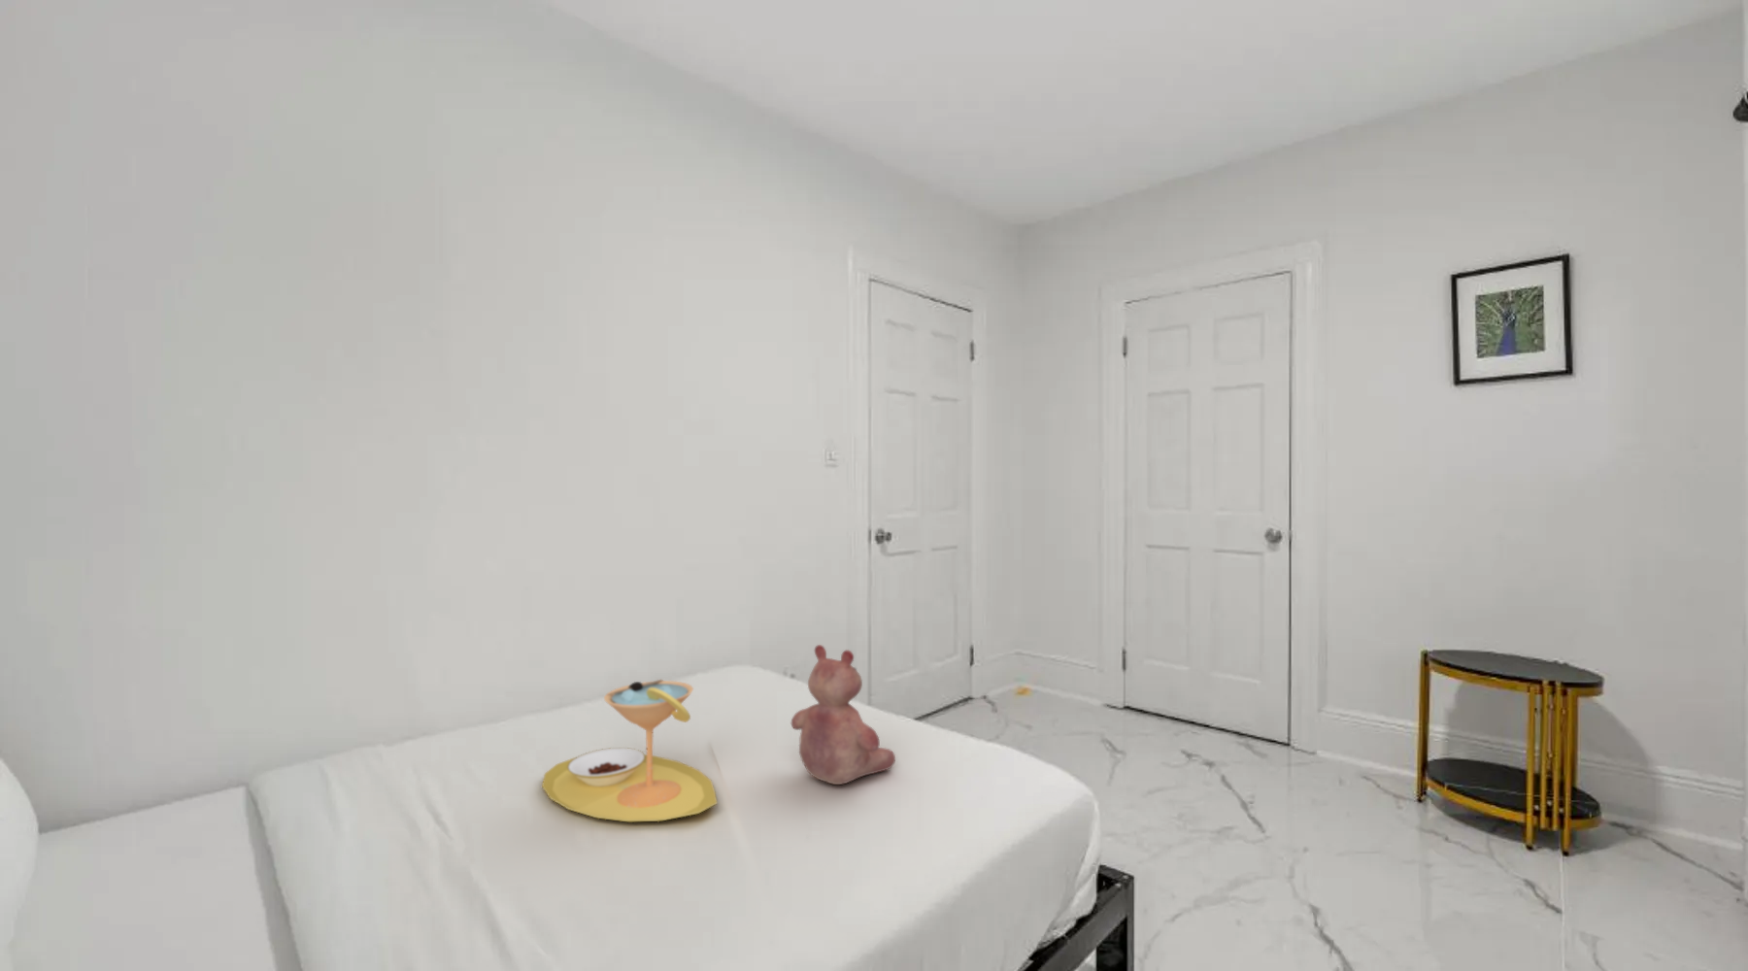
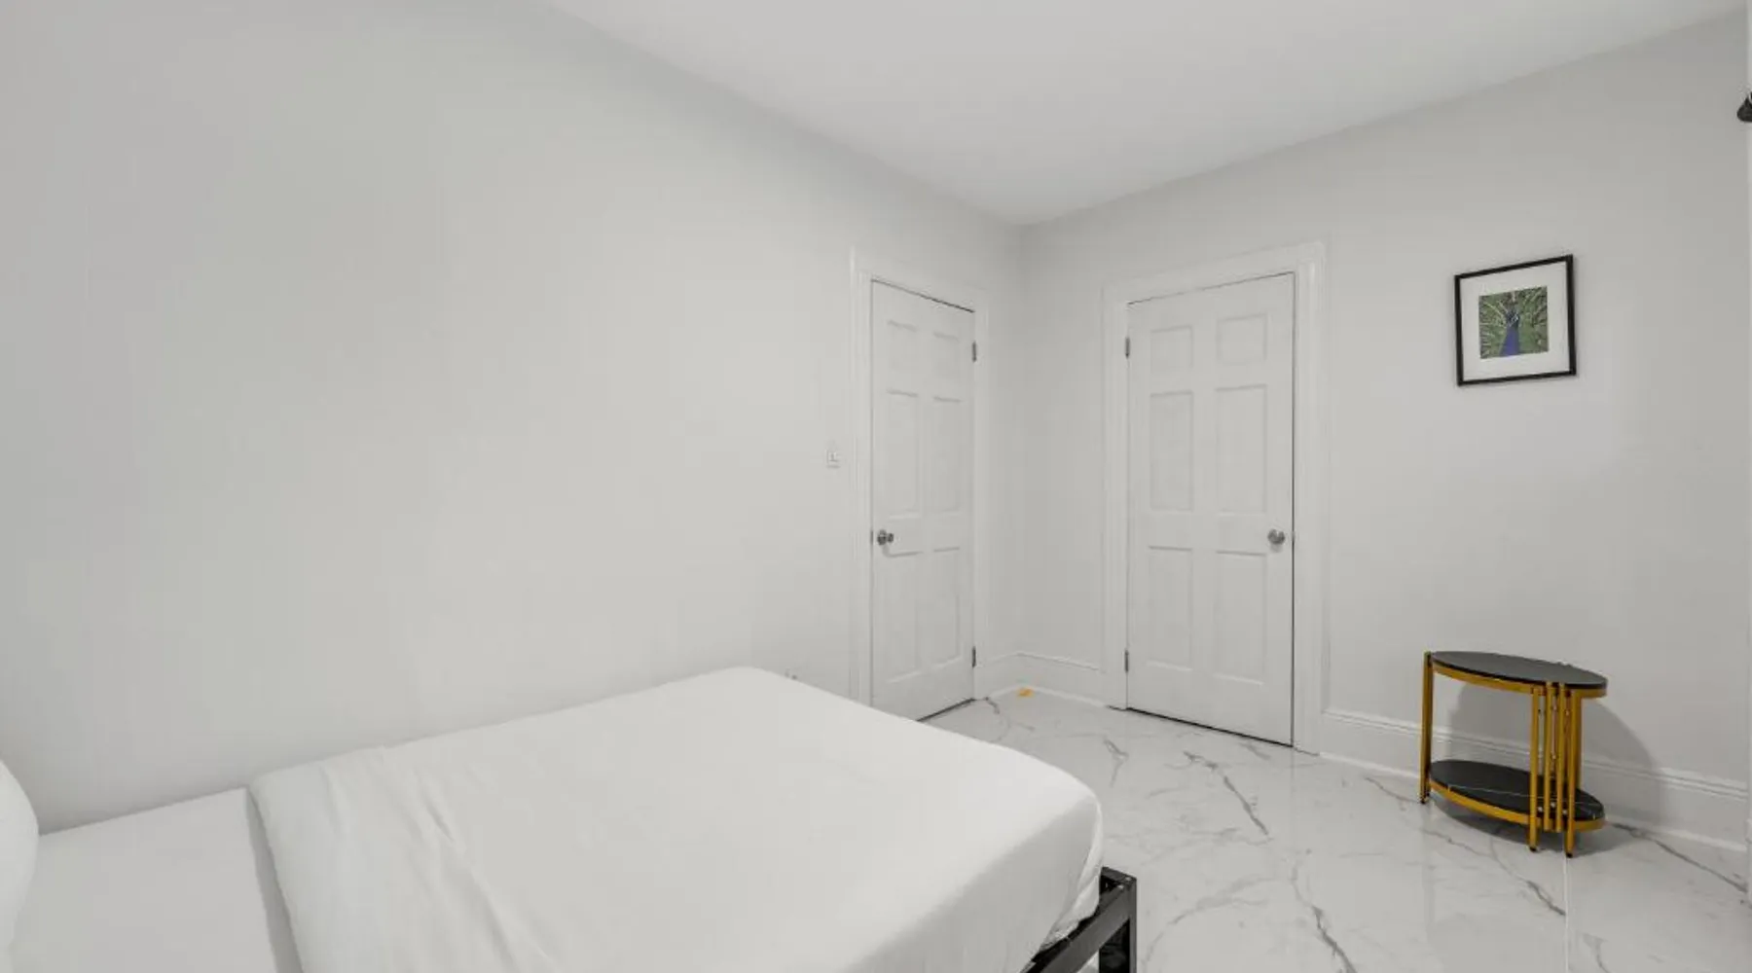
- teddy bear [790,643,897,786]
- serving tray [540,679,717,823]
